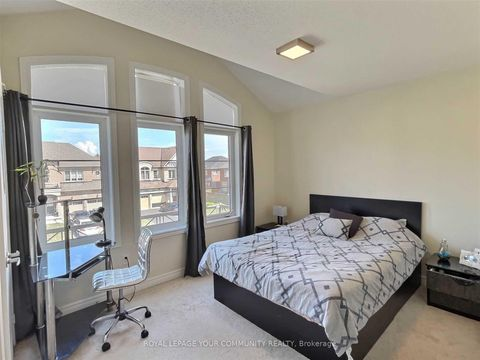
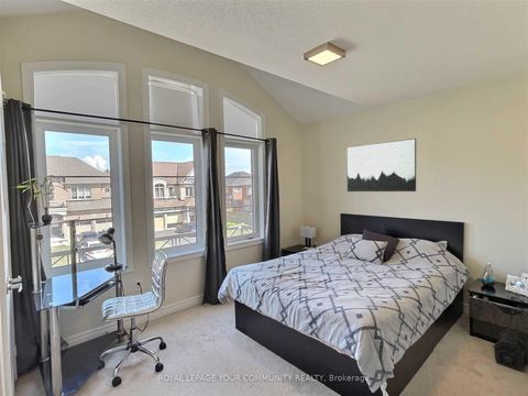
+ wall art [345,138,417,193]
+ treasure chest [492,328,528,372]
